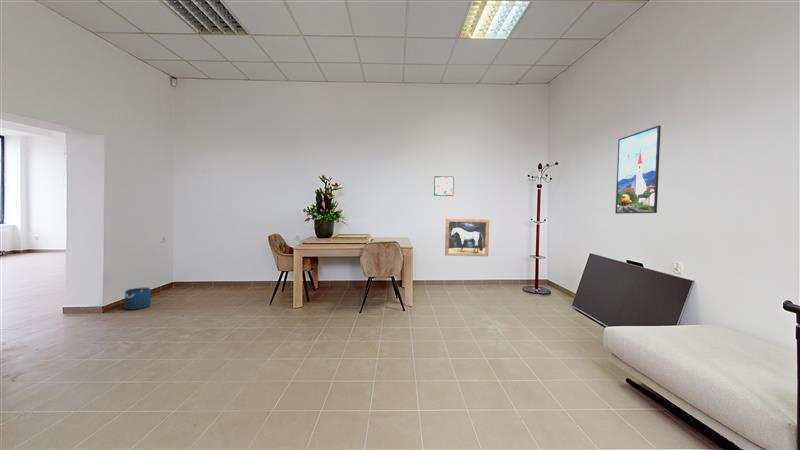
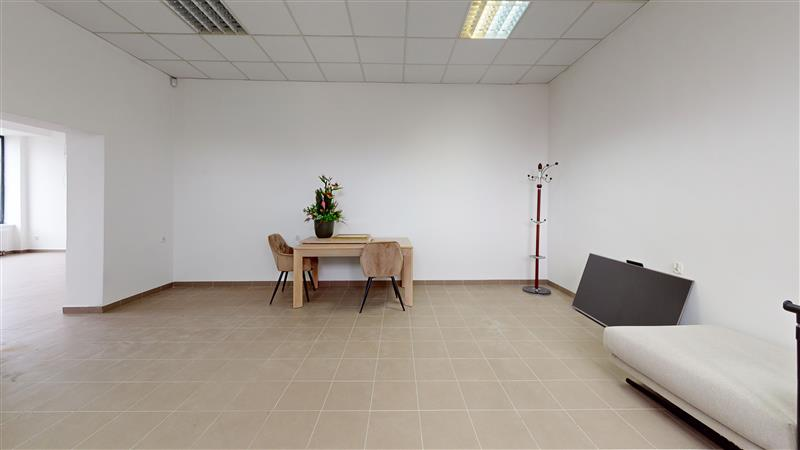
- wall art [433,175,455,197]
- wall art [444,218,490,257]
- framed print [614,124,662,215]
- bucket [124,287,152,311]
